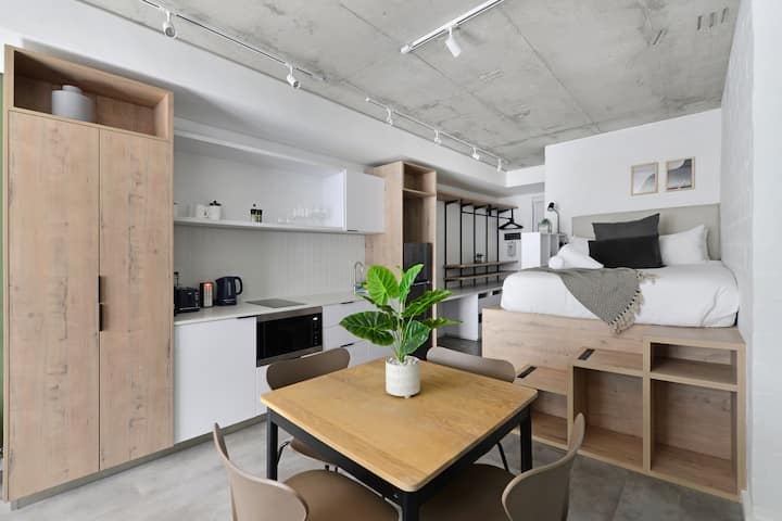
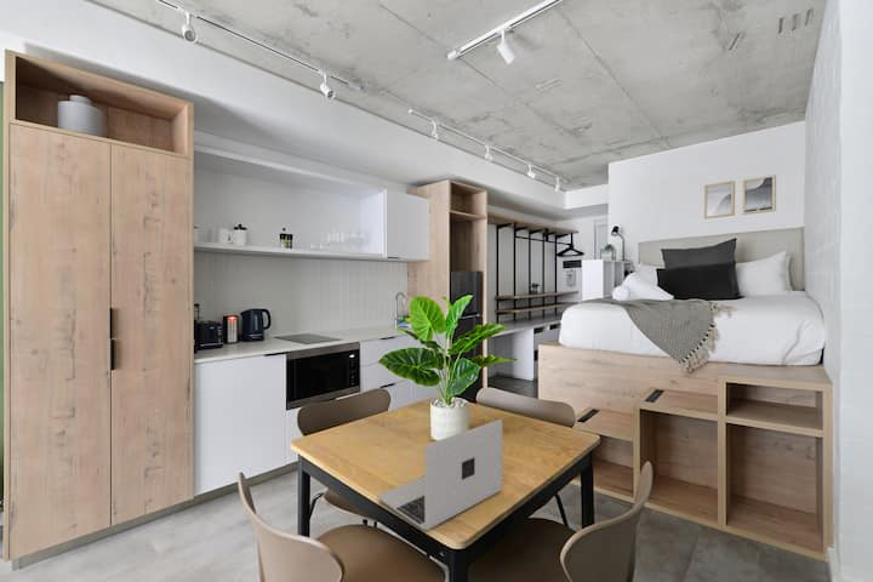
+ laptop [376,418,503,531]
